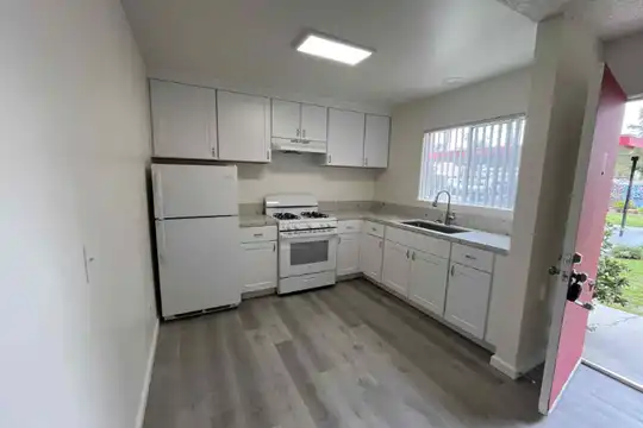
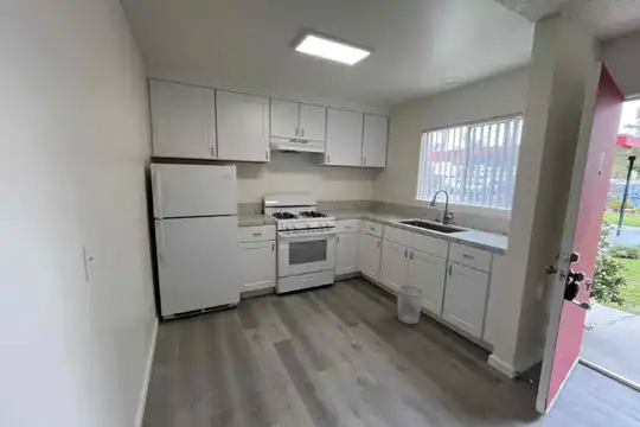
+ wastebasket [396,285,424,325]
